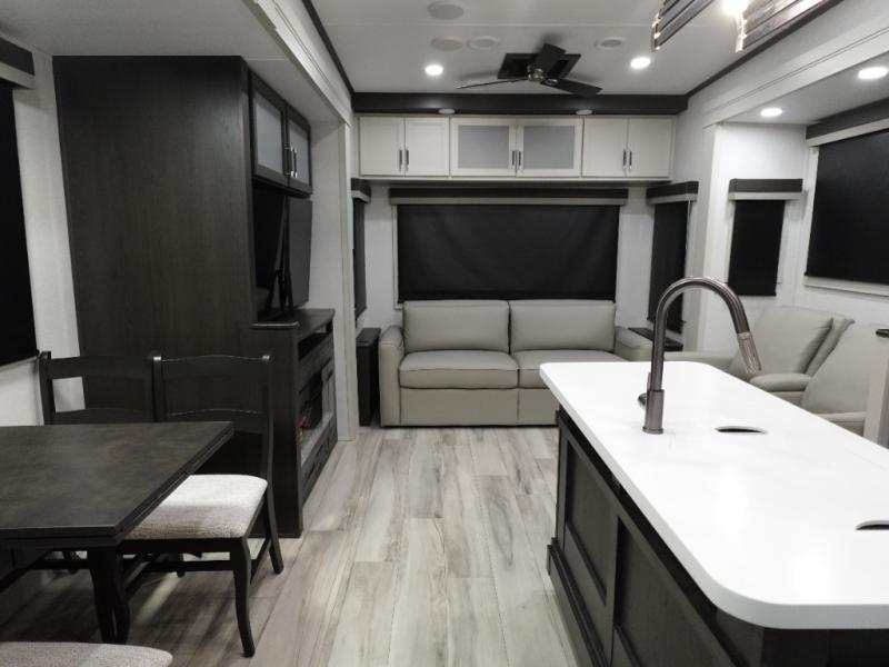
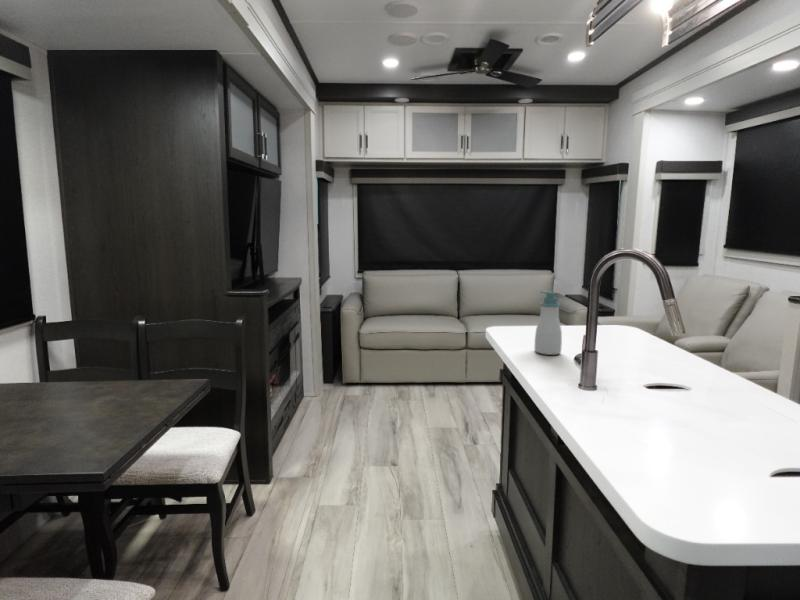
+ soap bottle [533,290,563,356]
